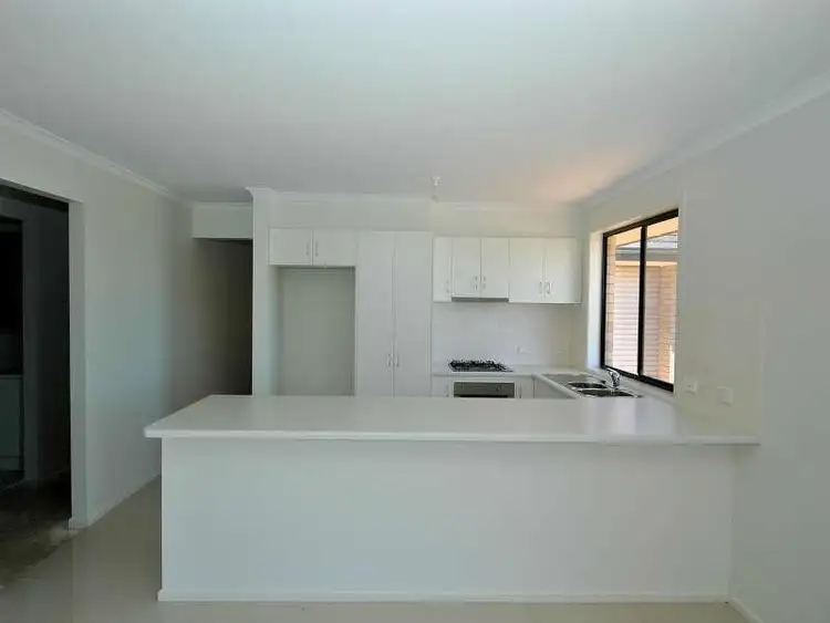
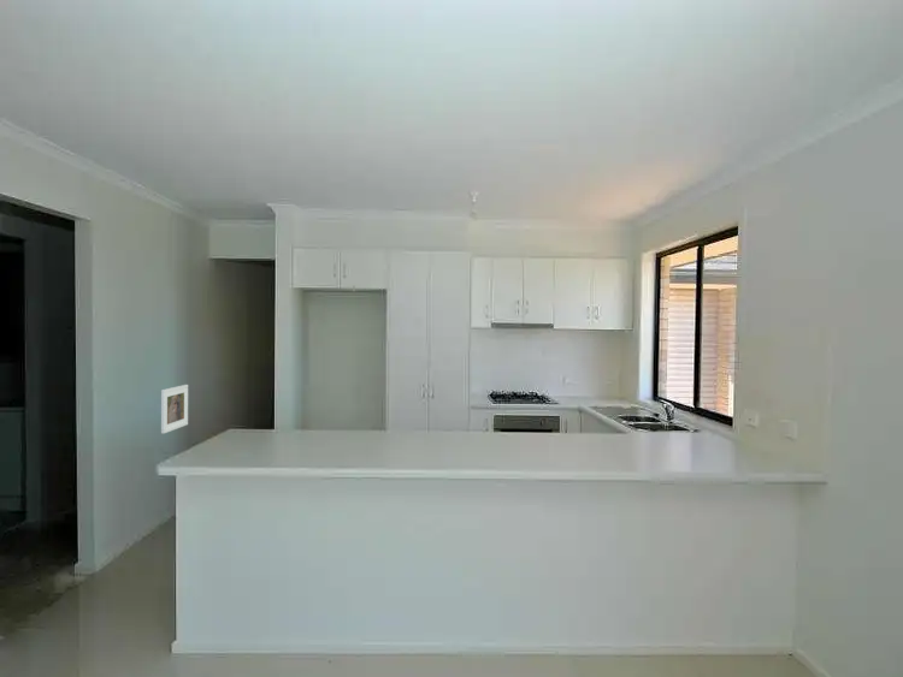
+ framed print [160,384,189,435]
